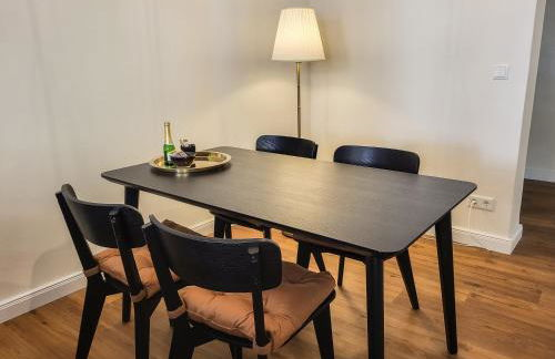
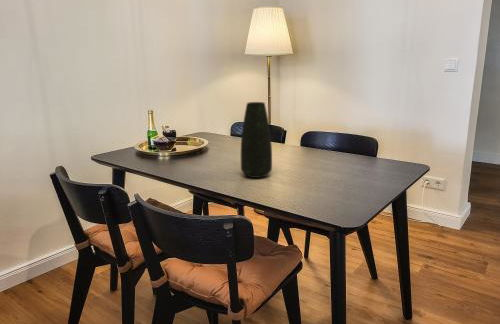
+ vase [240,101,273,179]
